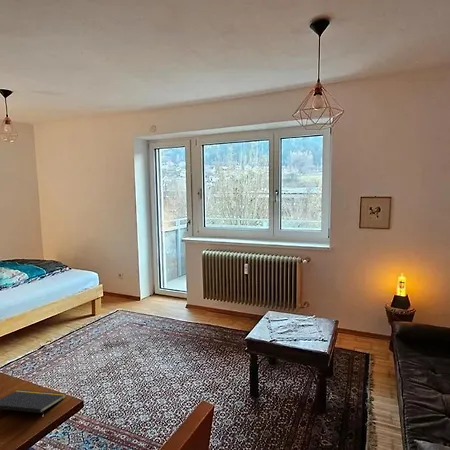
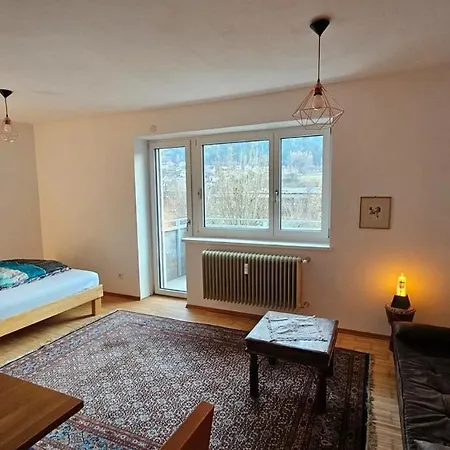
- notepad [0,389,67,421]
